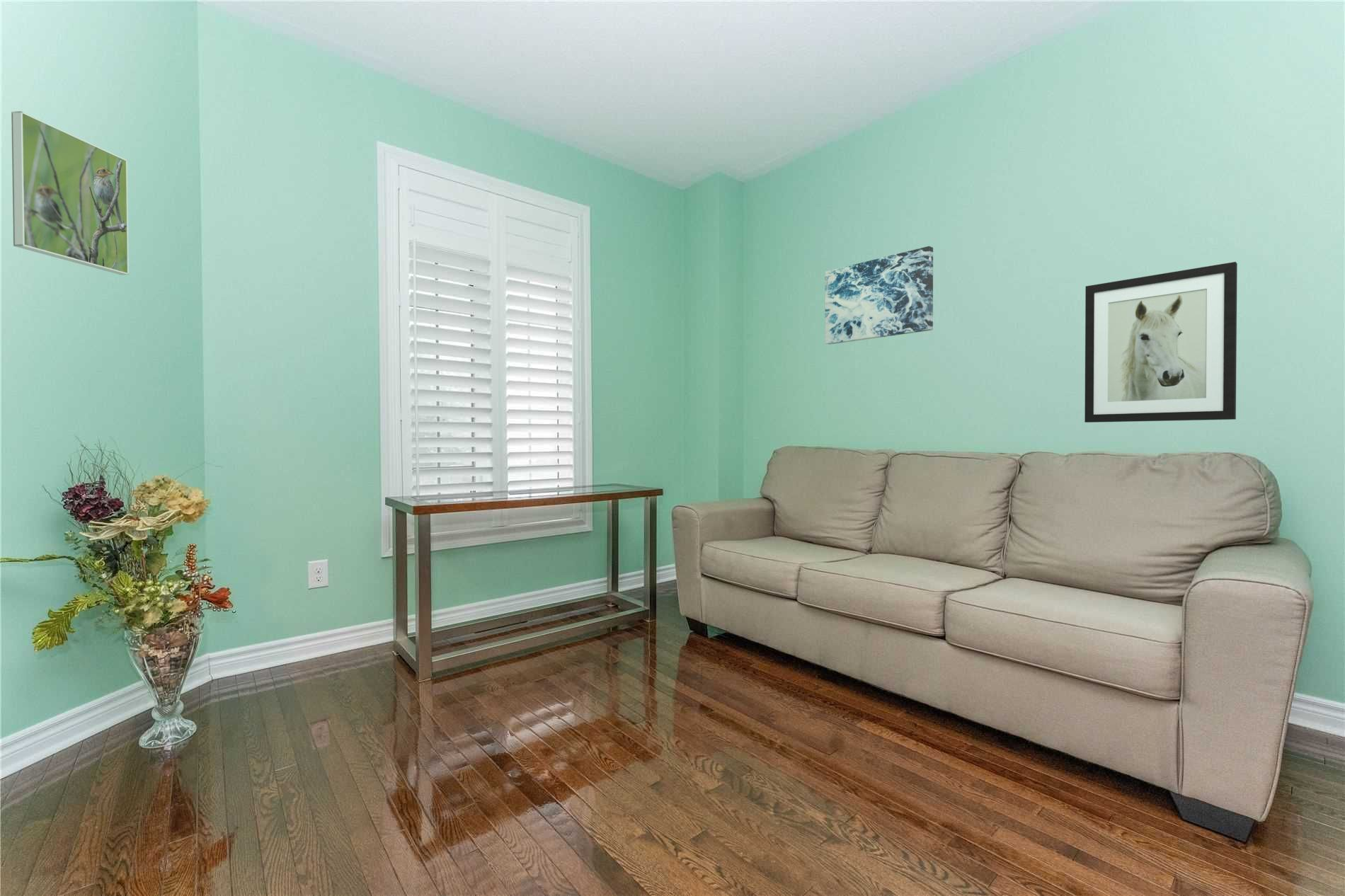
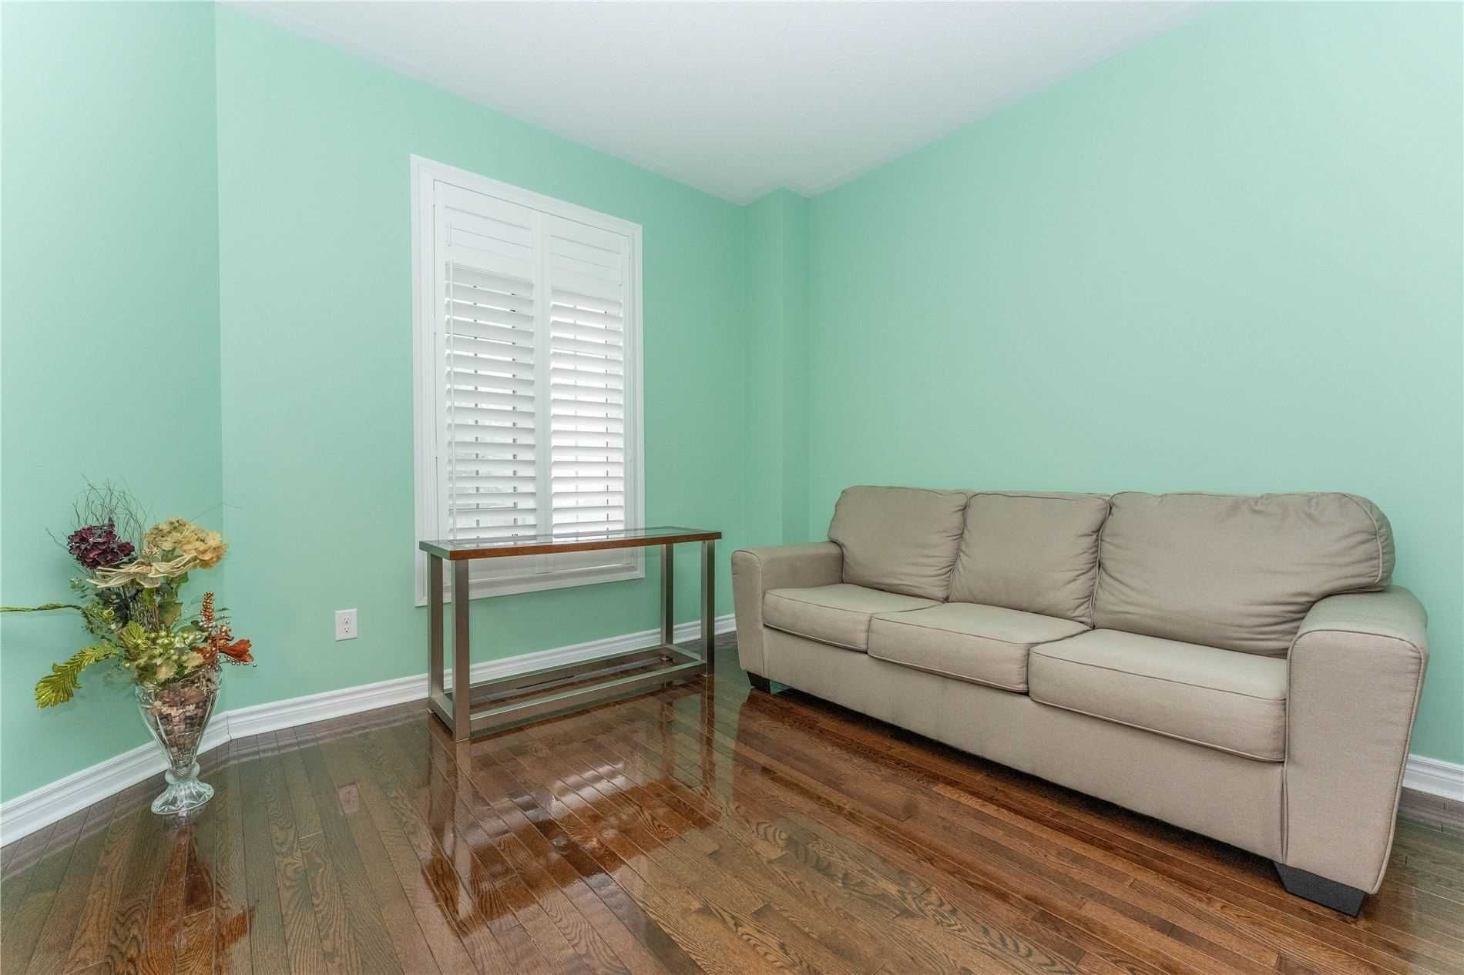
- wall art [1084,261,1238,423]
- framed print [11,110,130,275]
- wall art [824,246,934,345]
